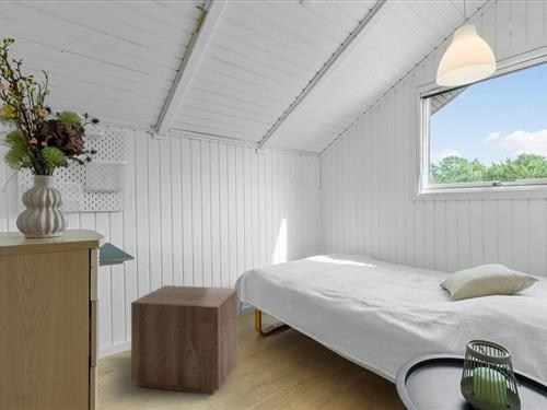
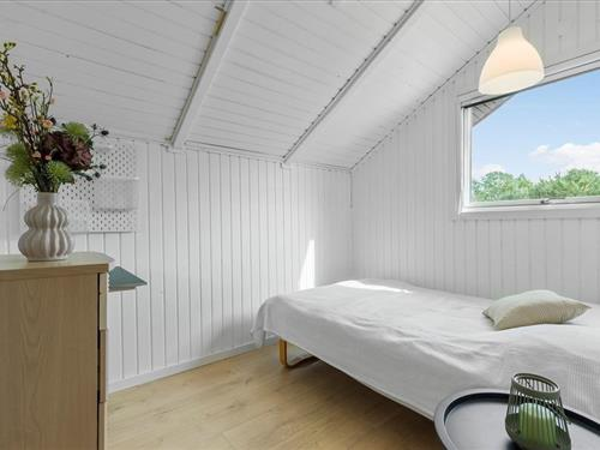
- nightstand [130,284,238,396]
